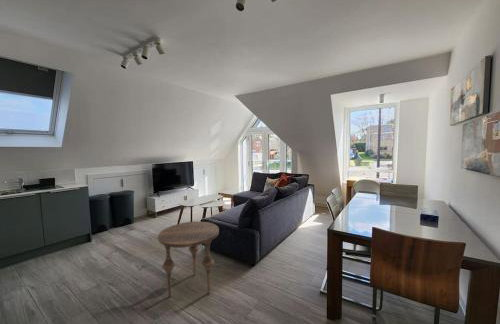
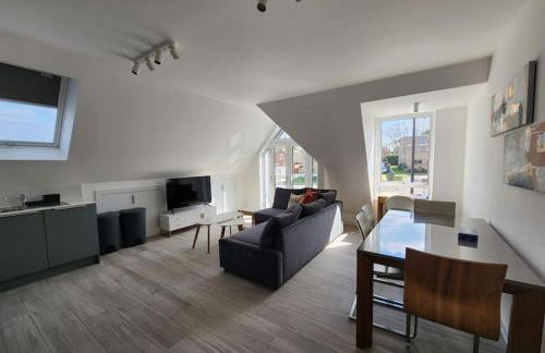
- side table [157,221,220,298]
